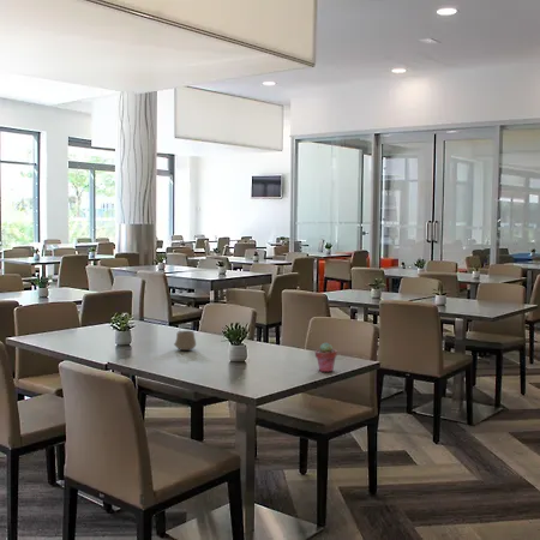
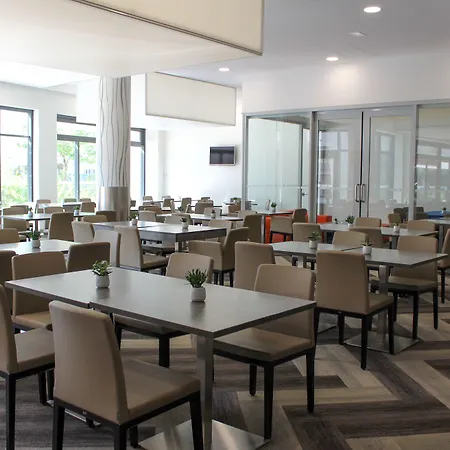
- cup [173,330,197,352]
- potted succulent [314,342,338,373]
